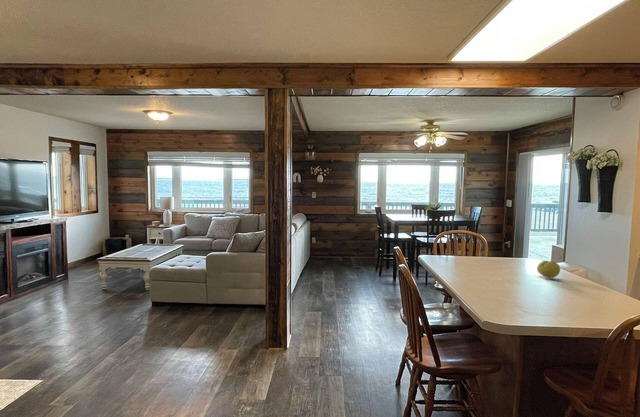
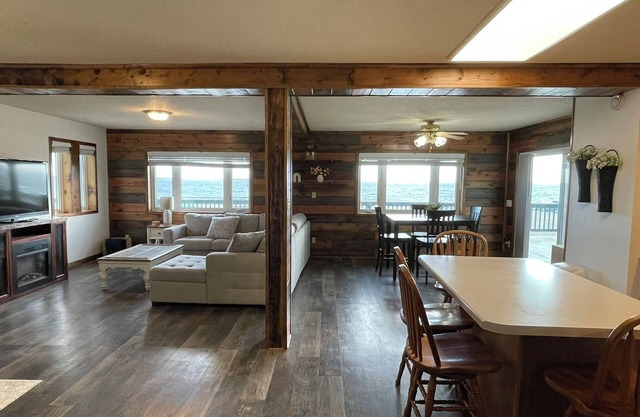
- fruit [536,260,561,279]
